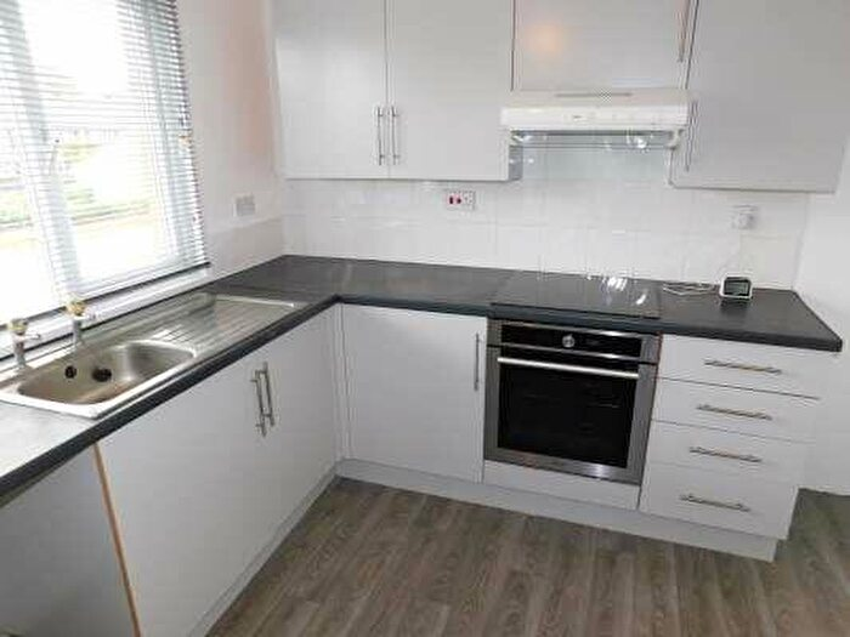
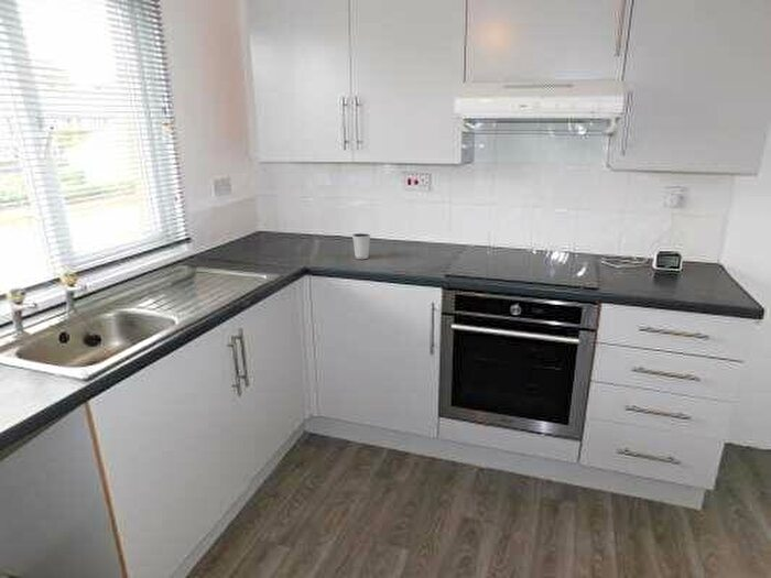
+ dixie cup [351,232,371,260]
